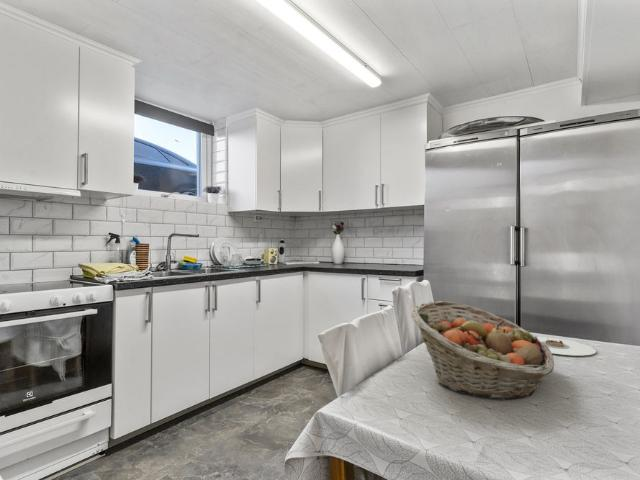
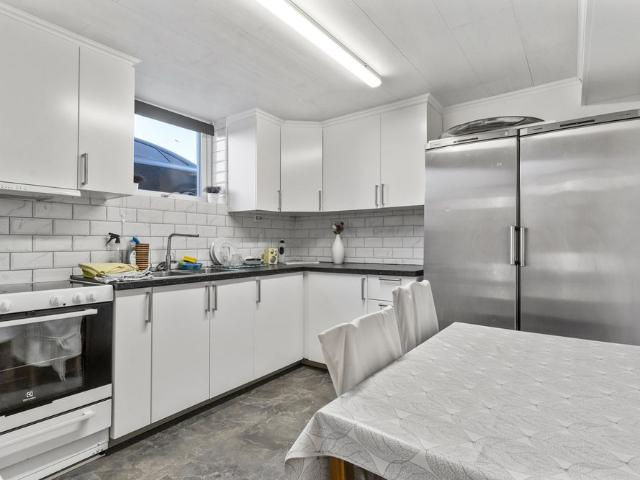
- plate [537,336,597,357]
- fruit basket [410,300,555,400]
